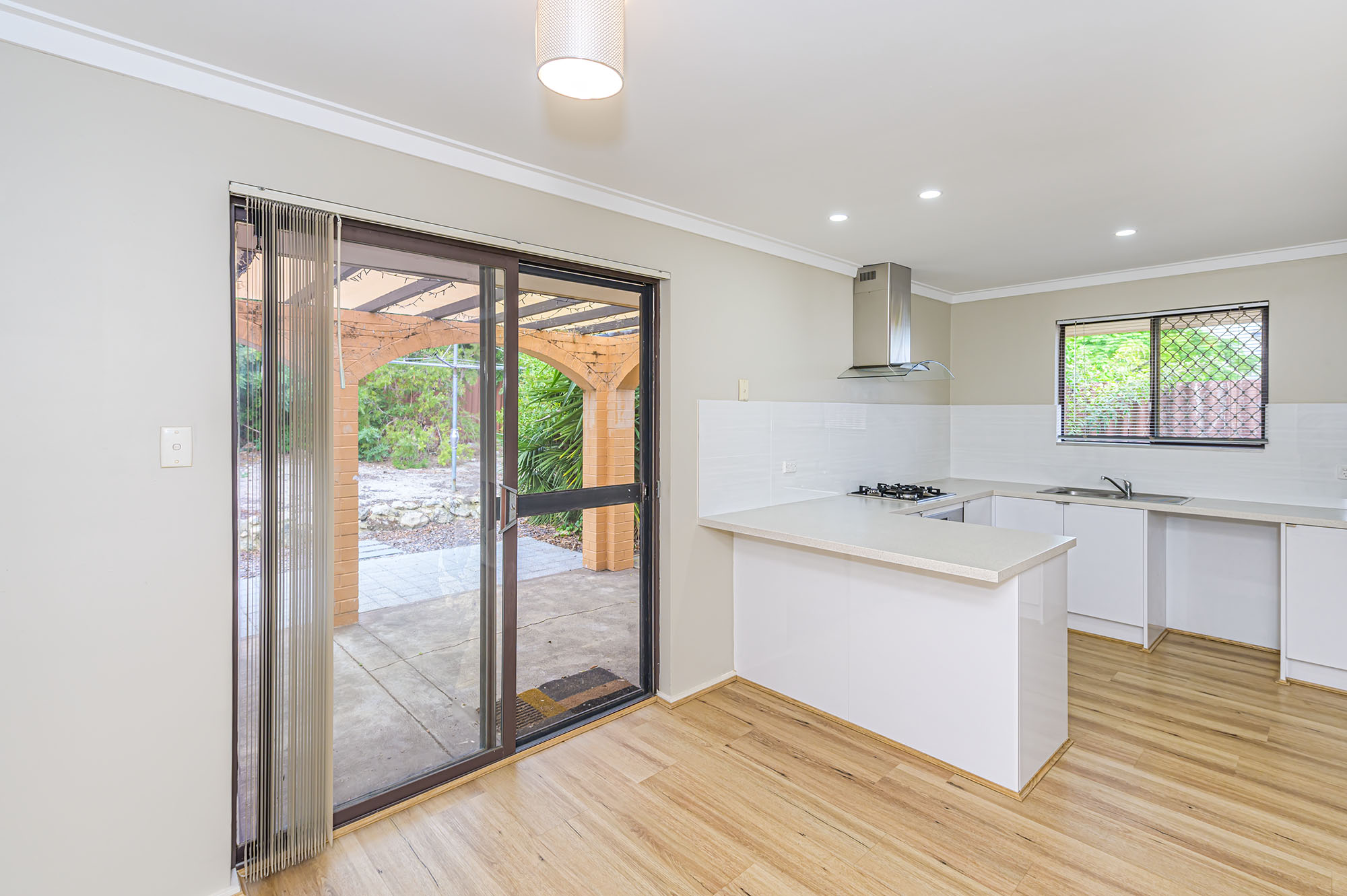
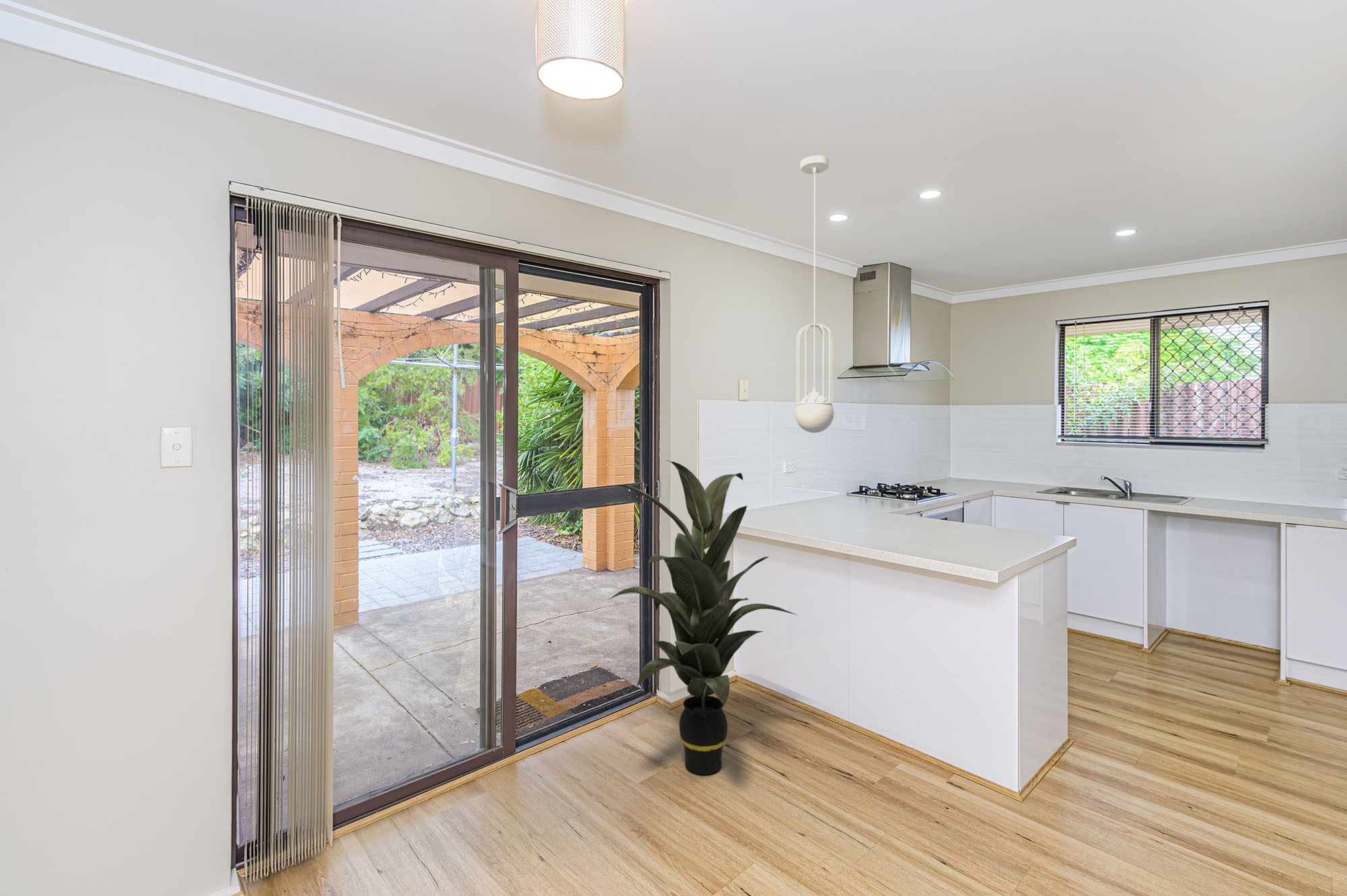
+ indoor plant [607,460,798,776]
+ pendant light [795,155,834,434]
